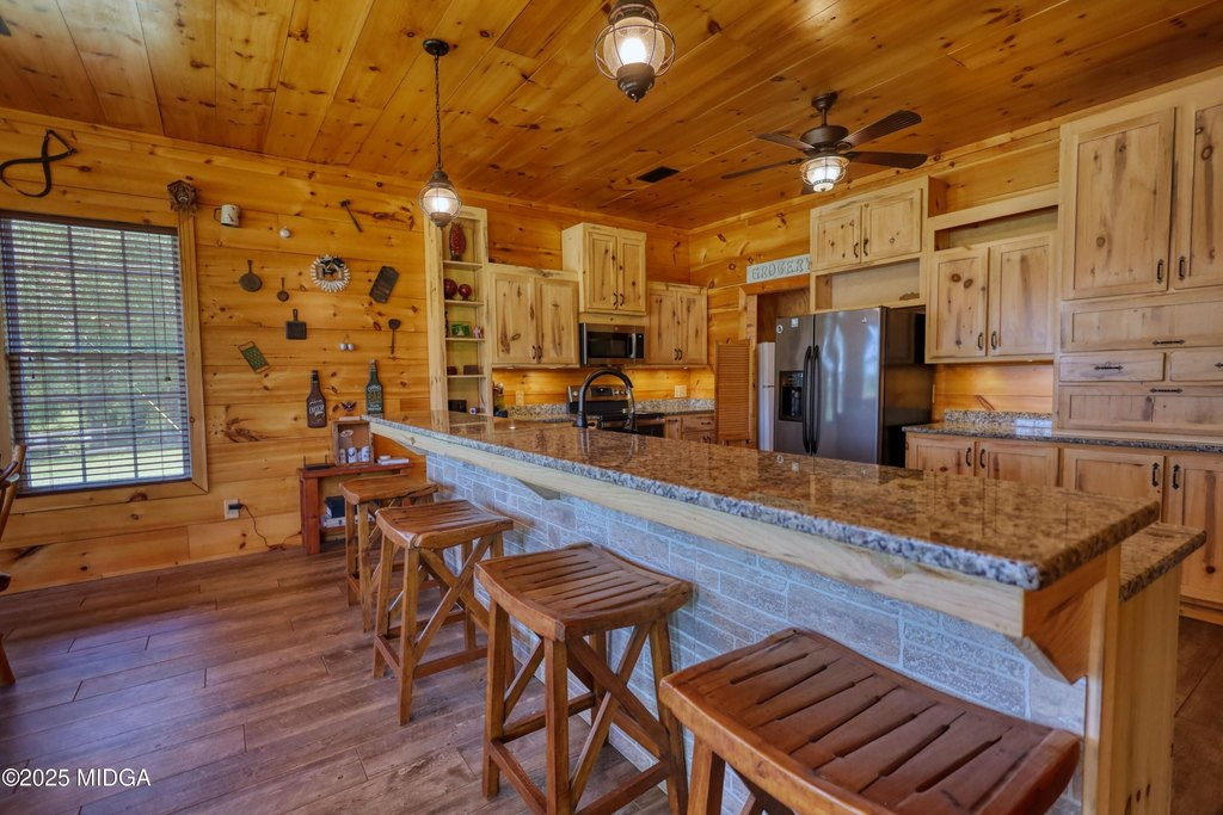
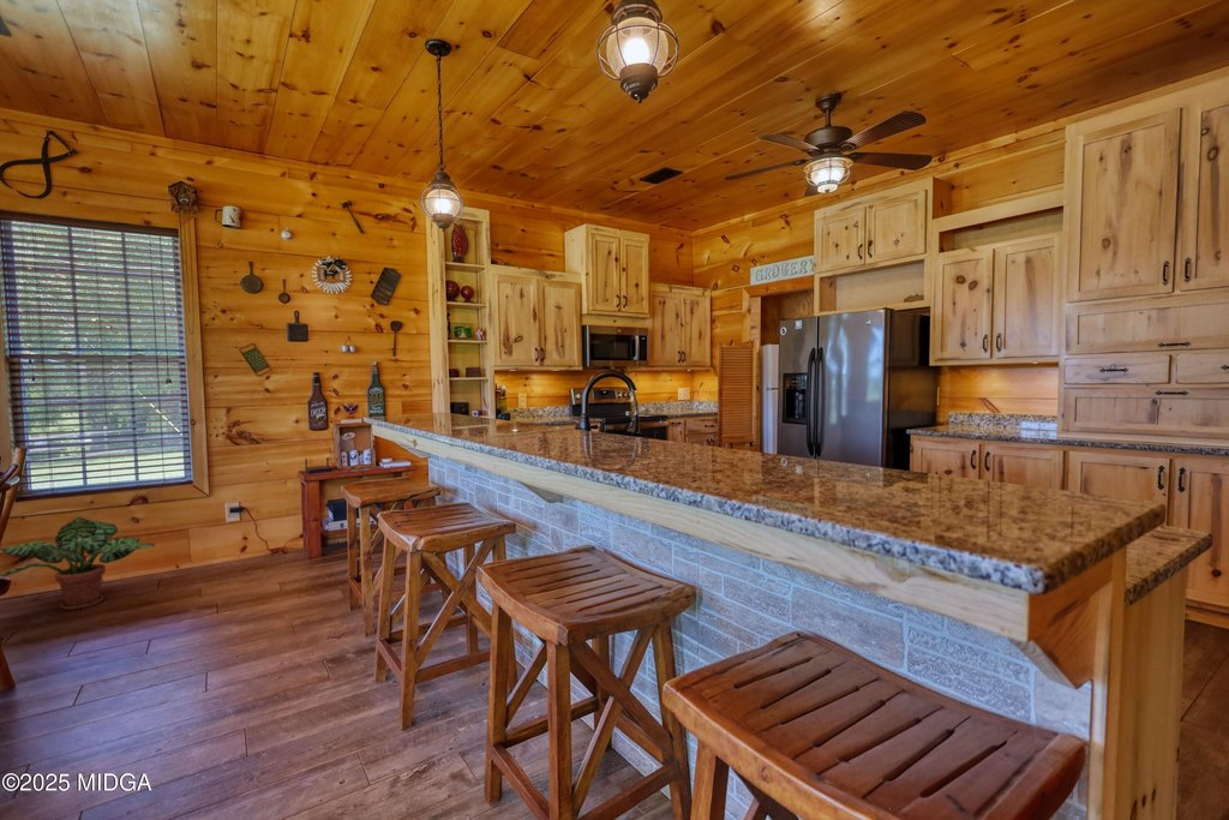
+ potted plant [0,516,156,611]
